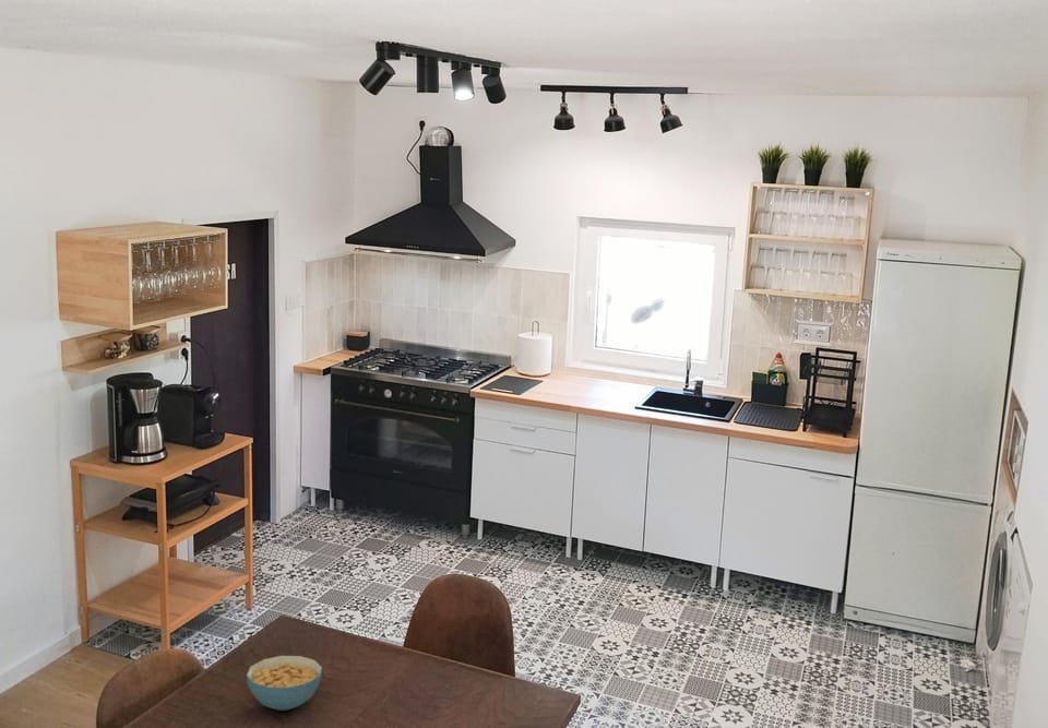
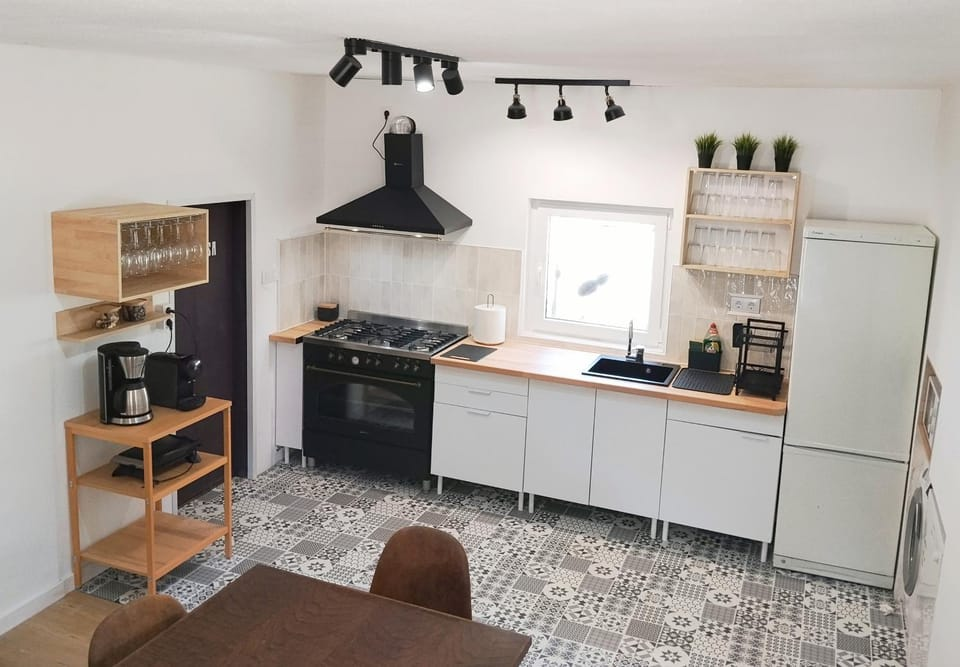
- cereal bowl [246,655,323,712]
